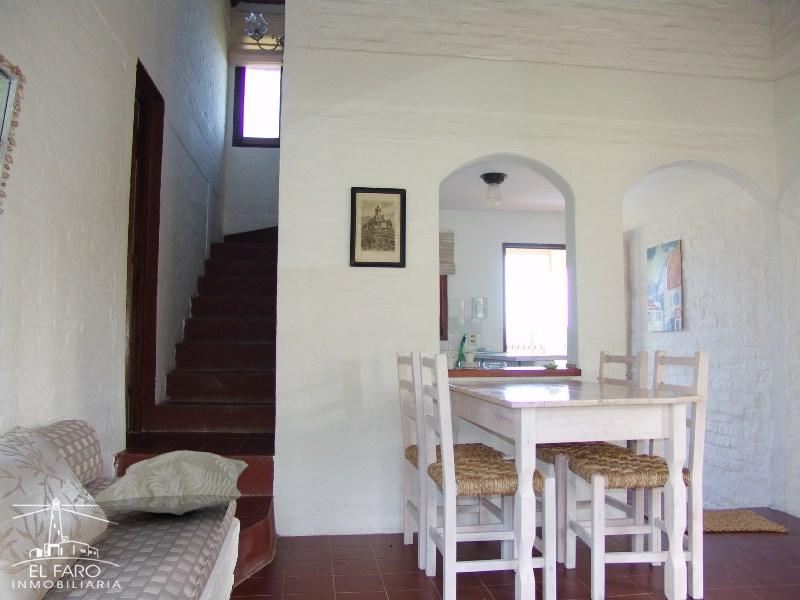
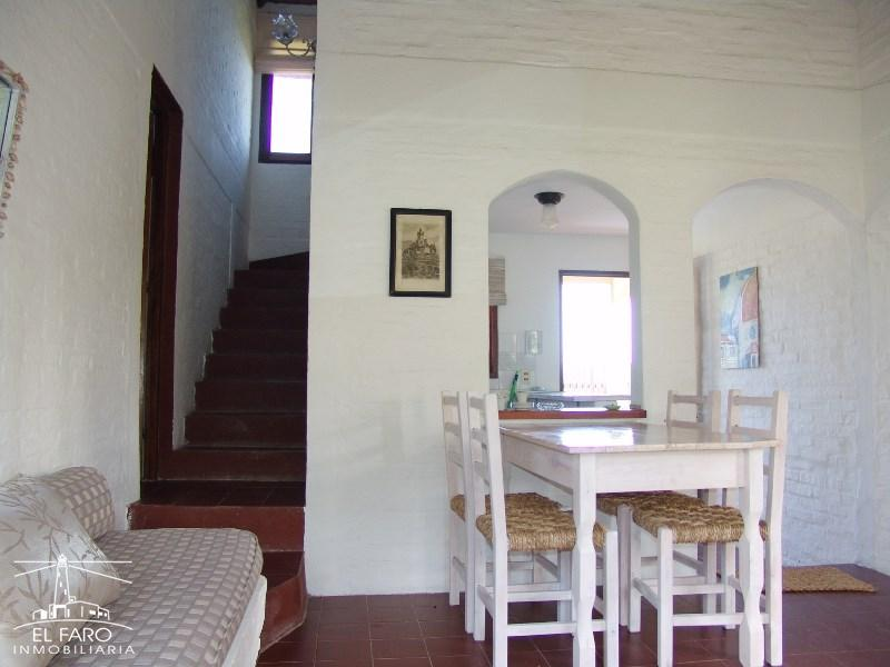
- decorative pillow [93,449,249,516]
